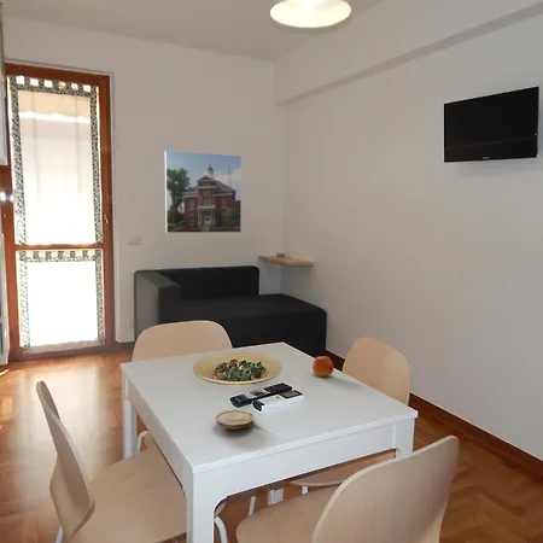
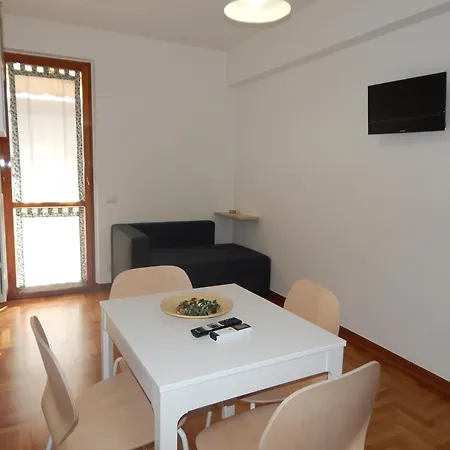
- apple [311,355,334,378]
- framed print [164,150,243,234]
- wood slice [214,409,256,431]
